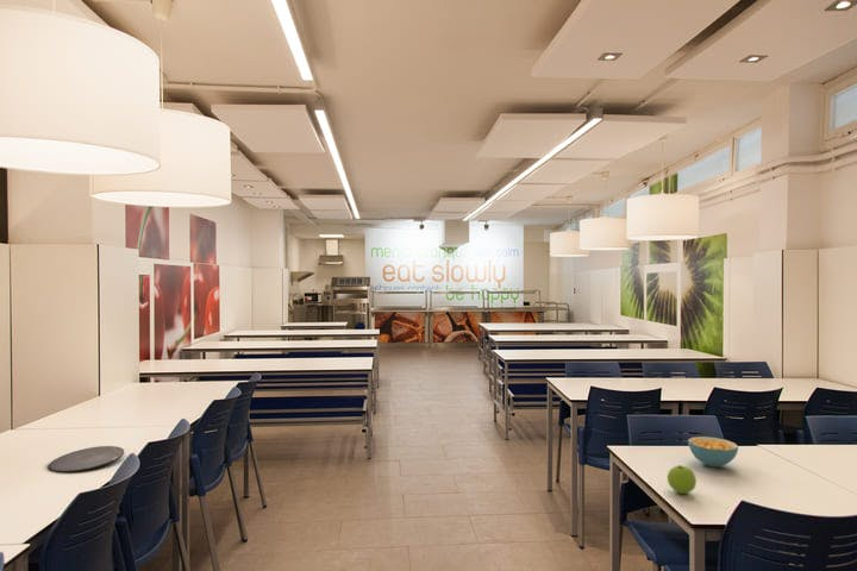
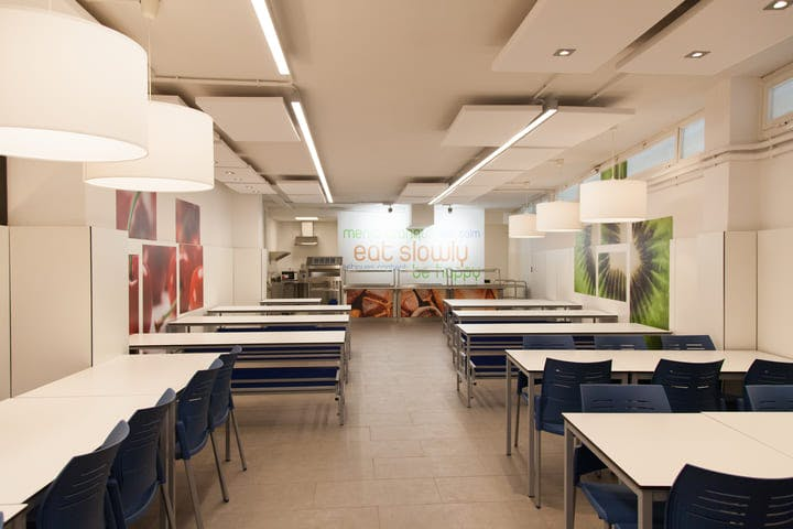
- plate [48,445,125,473]
- cereal bowl [687,435,739,469]
- apple [667,464,698,495]
